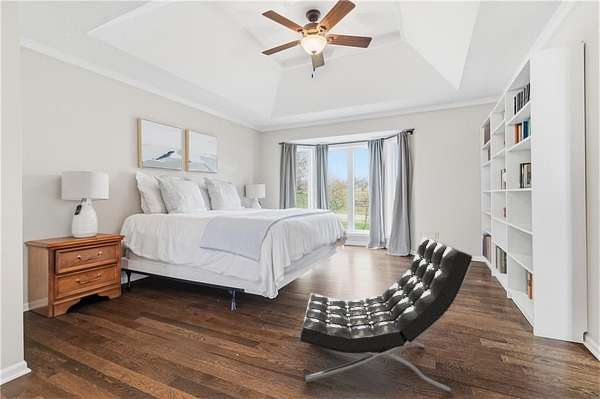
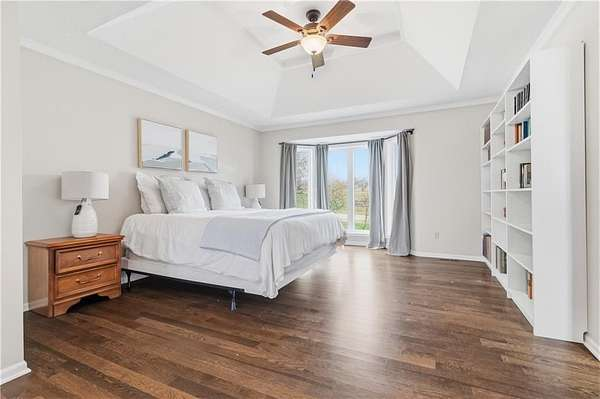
- lounge chair [299,236,473,393]
